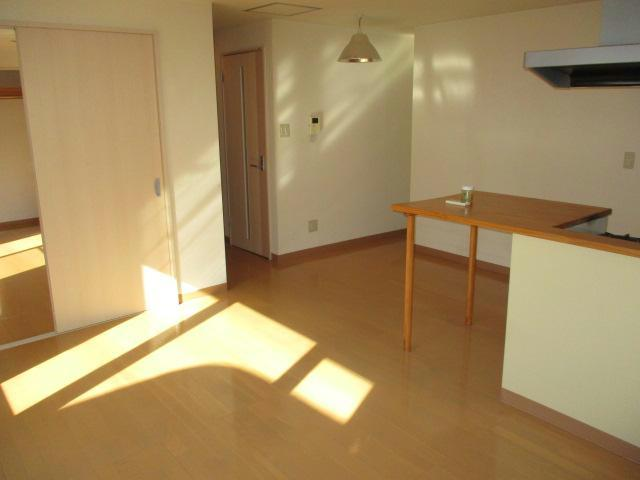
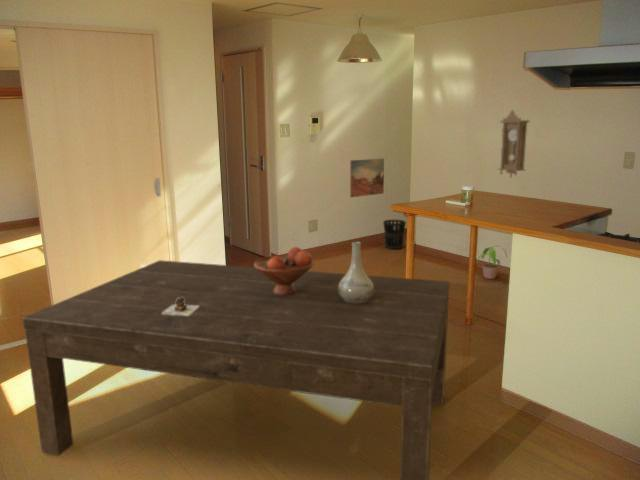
+ potted plant [476,244,508,280]
+ dining table [22,259,451,480]
+ teapot [162,297,199,316]
+ vase [338,241,374,303]
+ wastebasket [382,219,407,250]
+ wall art [349,157,385,198]
+ pendulum clock [497,109,531,179]
+ fruit bowl [253,246,315,295]
